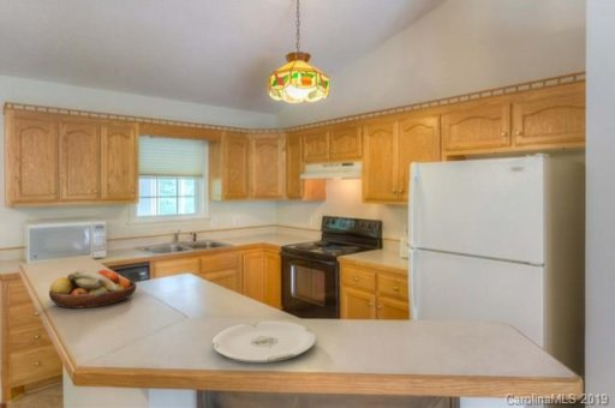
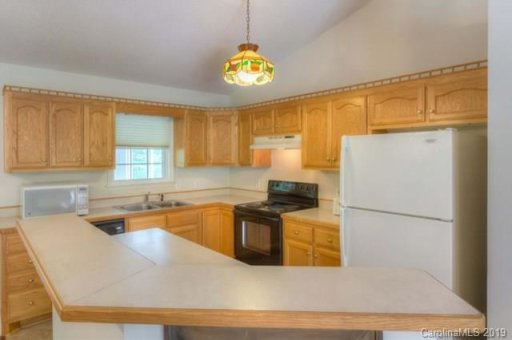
- fruit bowl [48,269,138,310]
- plate [211,320,317,364]
